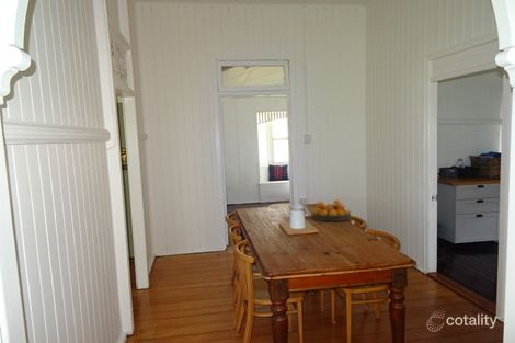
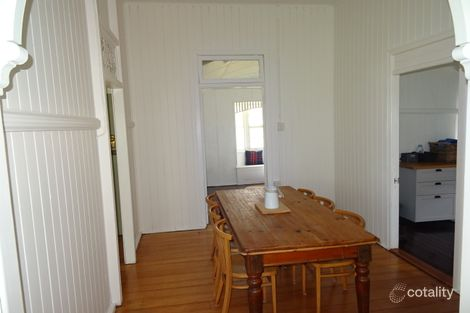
- fruit bowl [311,199,352,222]
